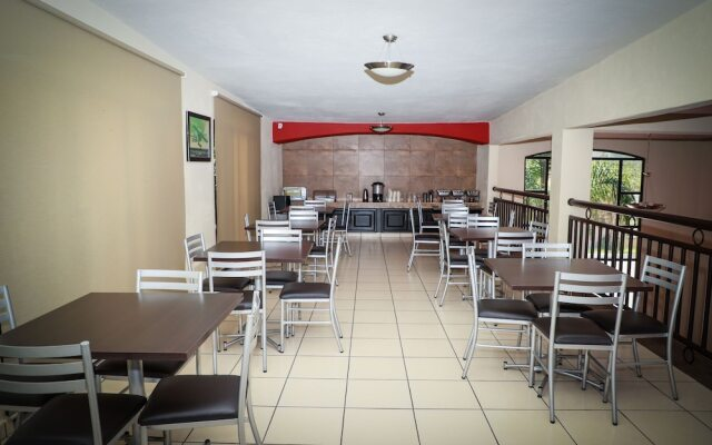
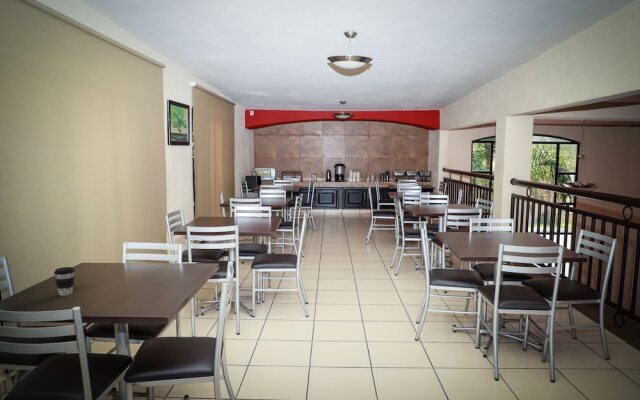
+ coffee cup [53,266,76,297]
